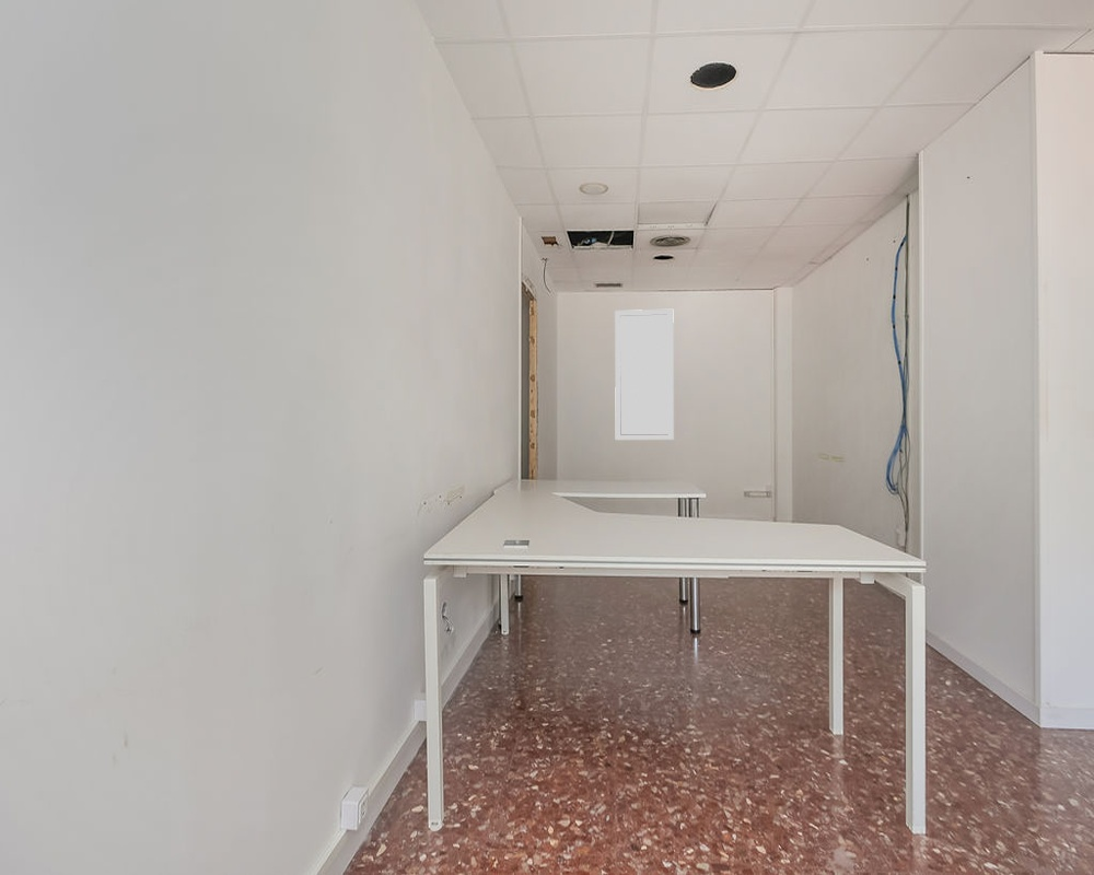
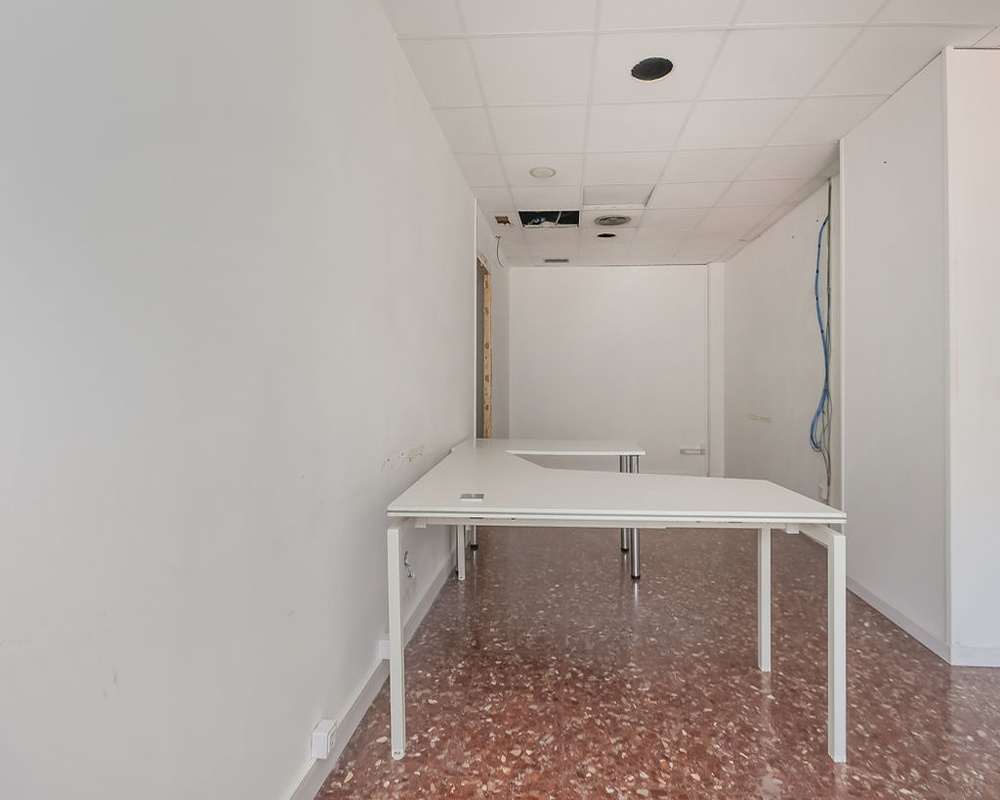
- wall art [614,308,675,441]
